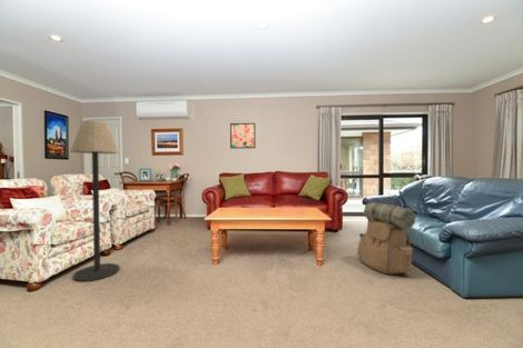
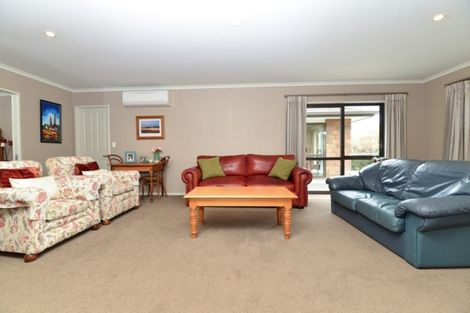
- floor lamp [69,119,120,282]
- wall art [229,122,257,149]
- backpack [356,201,416,275]
